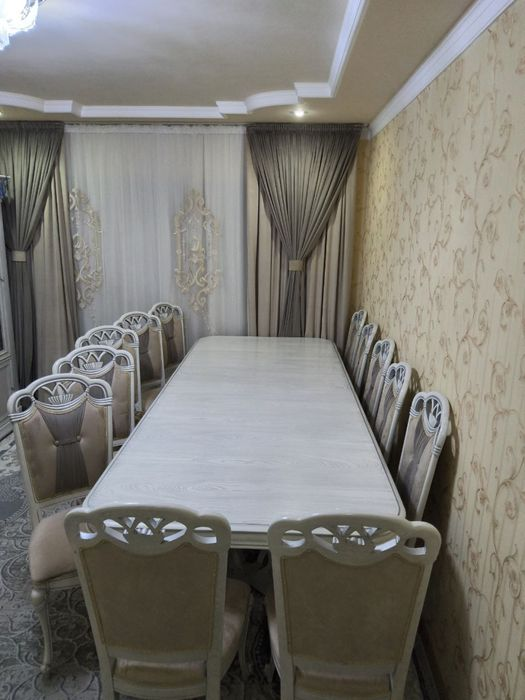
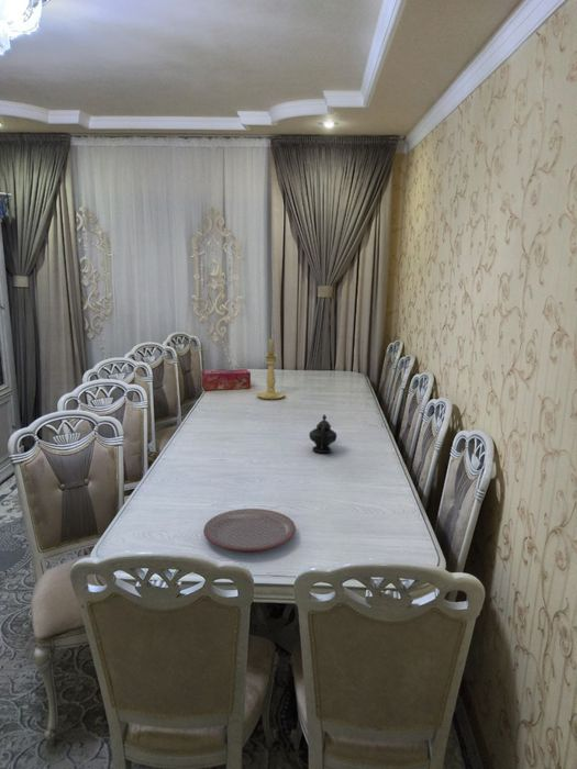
+ candle holder [256,337,286,400]
+ teapot [308,413,339,454]
+ tissue box [200,368,252,391]
+ plate [202,508,297,551]
